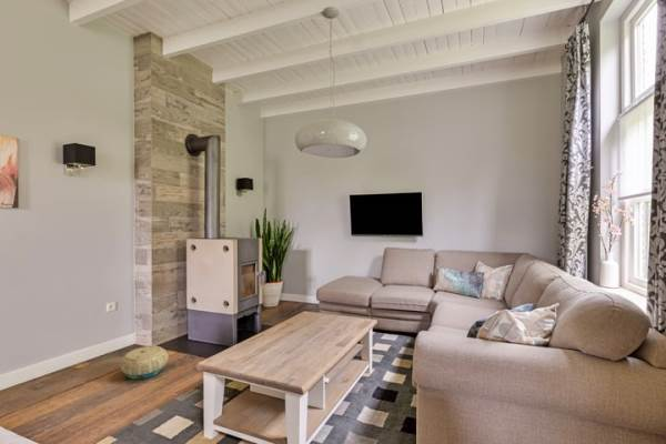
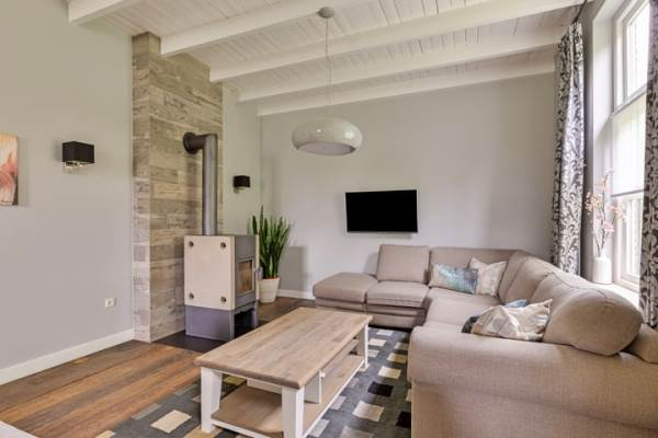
- basket [119,344,170,381]
